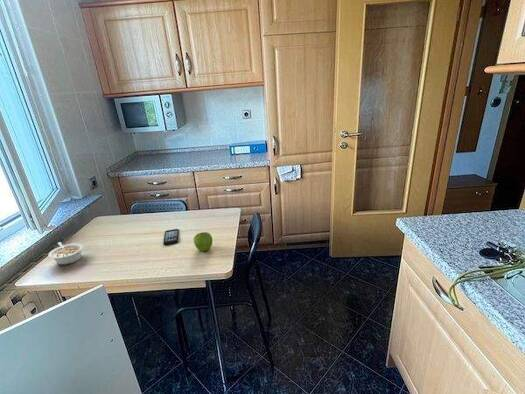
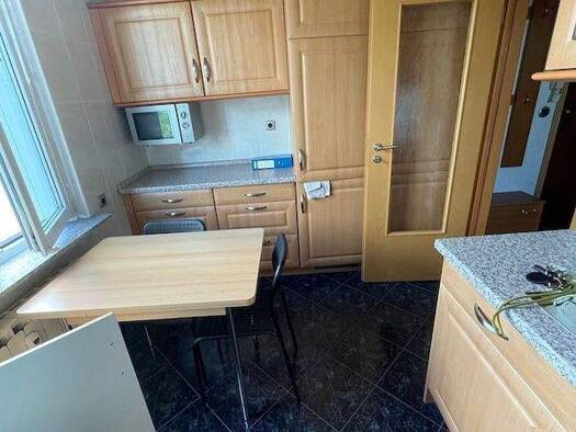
- legume [47,241,84,266]
- fruit [193,231,213,252]
- smartphone [162,228,180,246]
